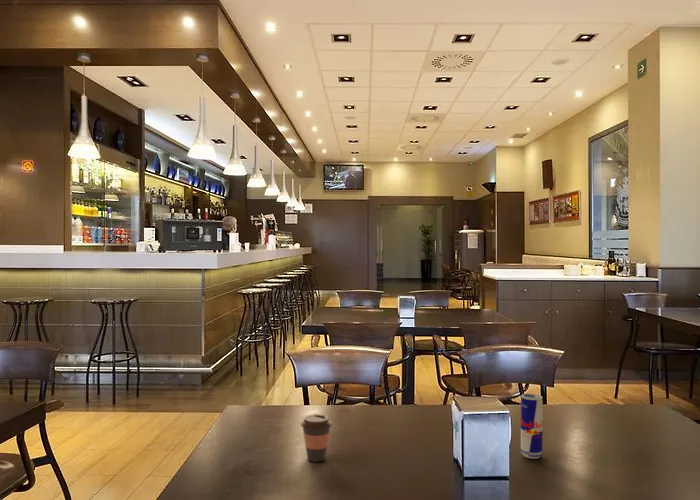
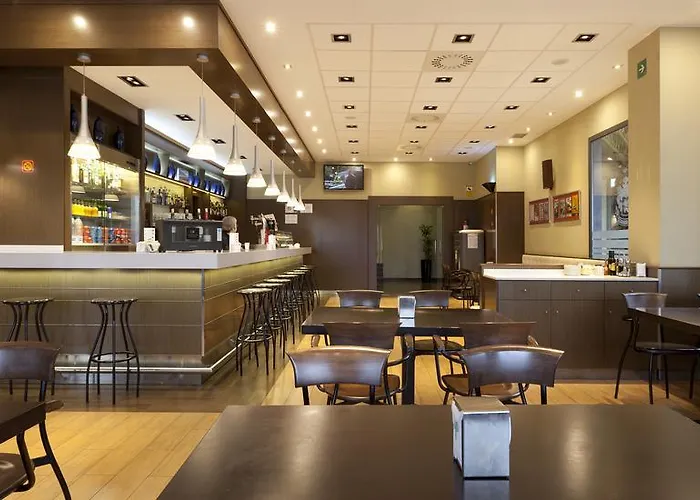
- beverage can [520,393,544,460]
- coffee cup [300,413,333,463]
